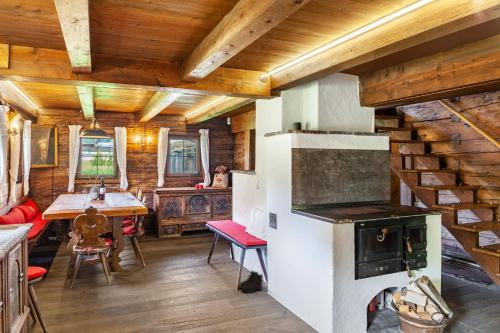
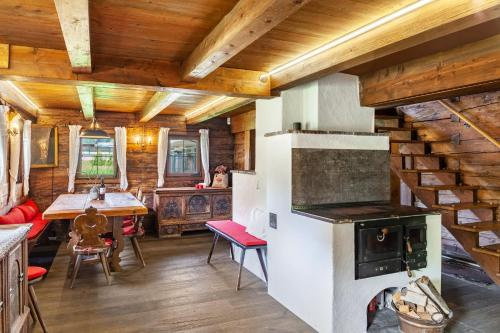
- boots [237,269,265,294]
